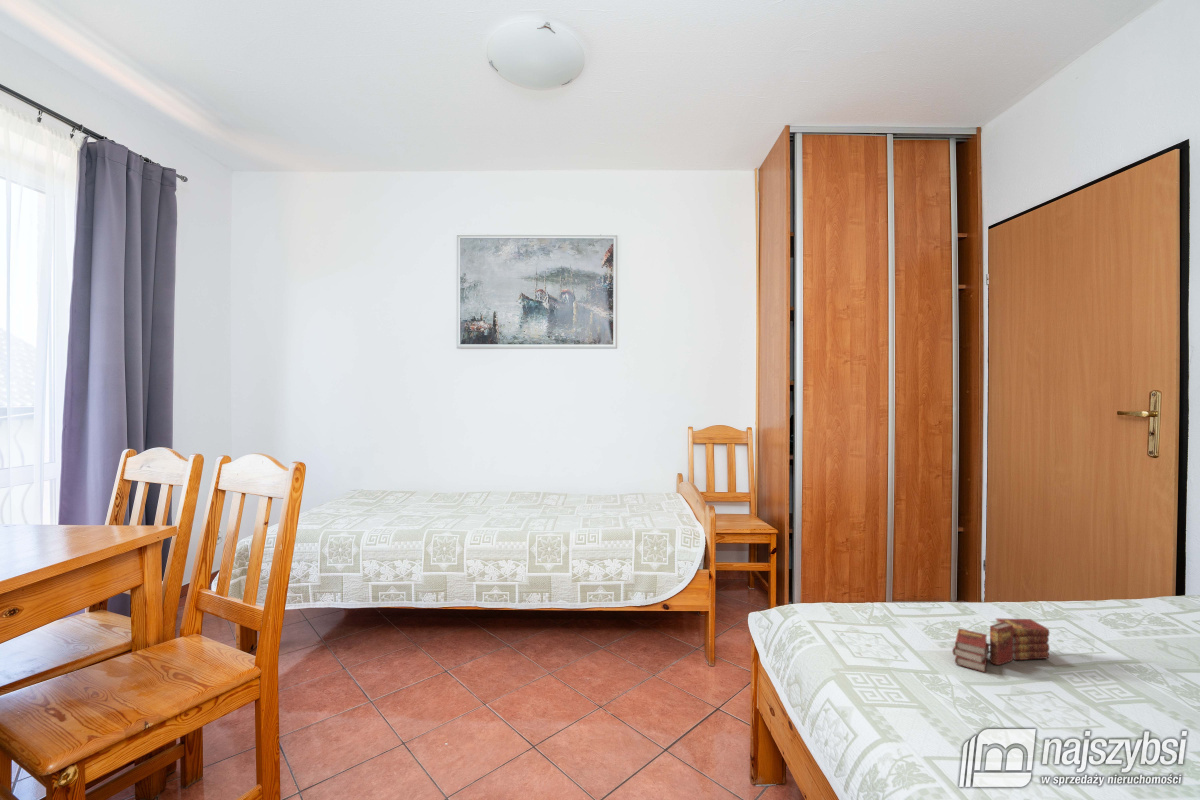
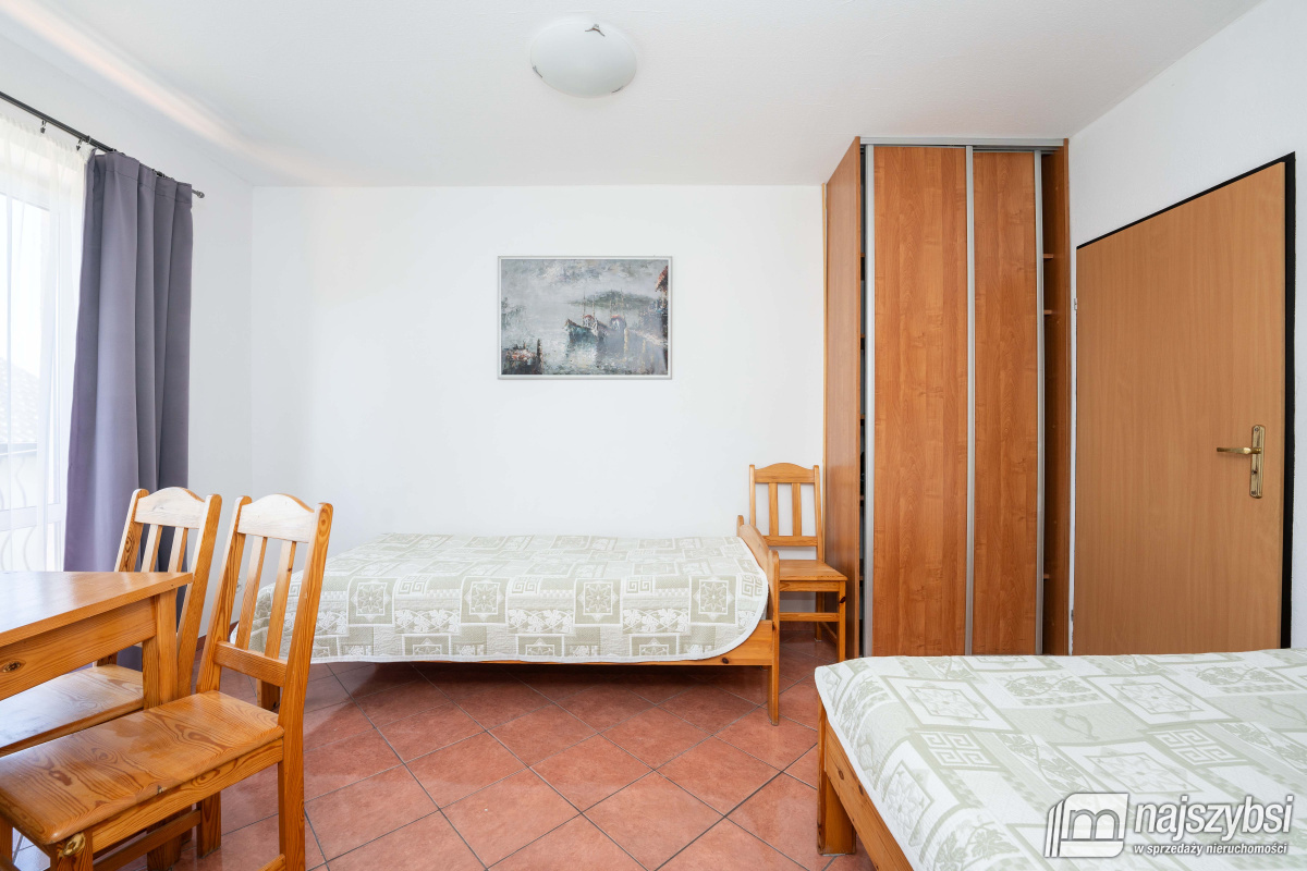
- book [951,617,1050,673]
